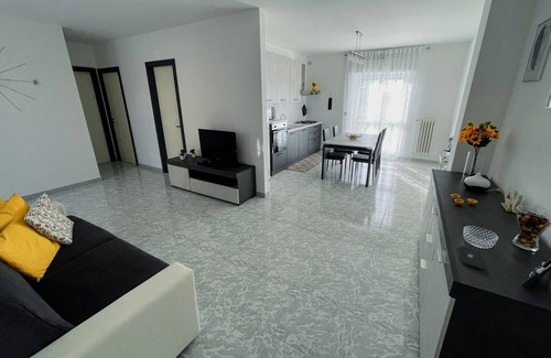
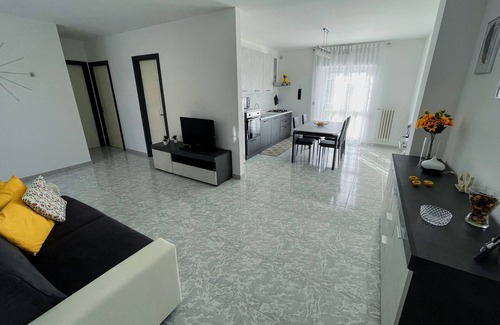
- smartphone [458,245,487,271]
